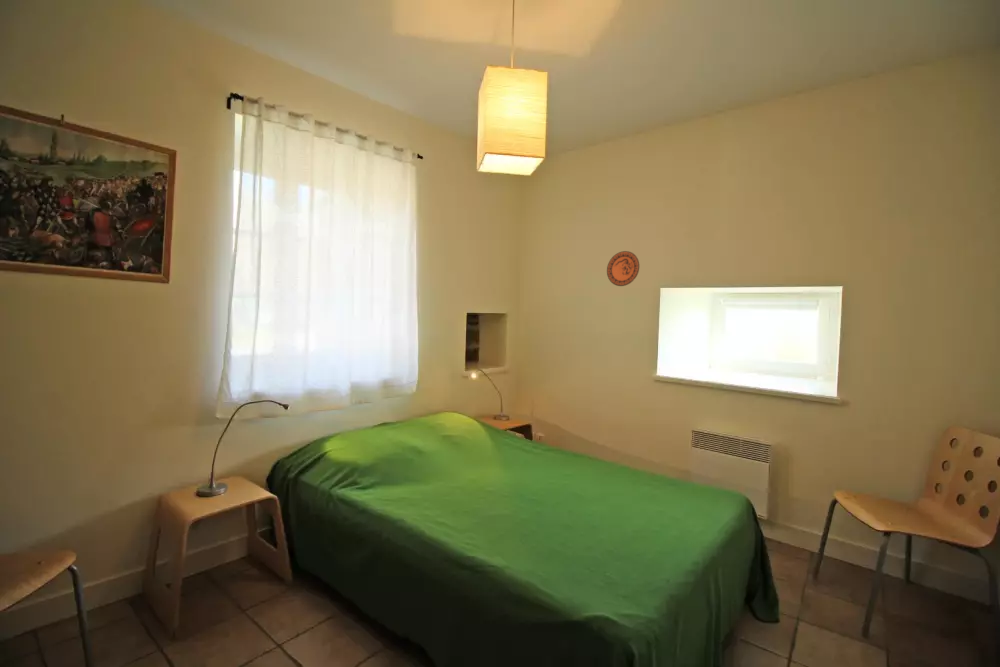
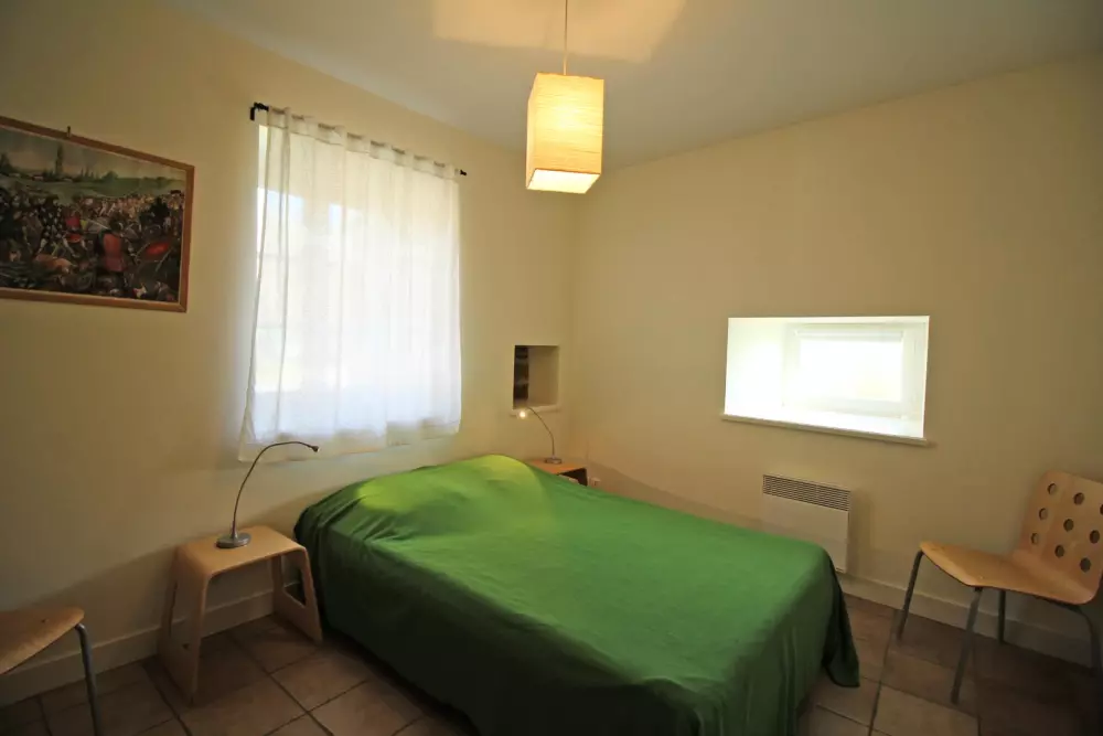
- decorative plate [606,250,640,287]
